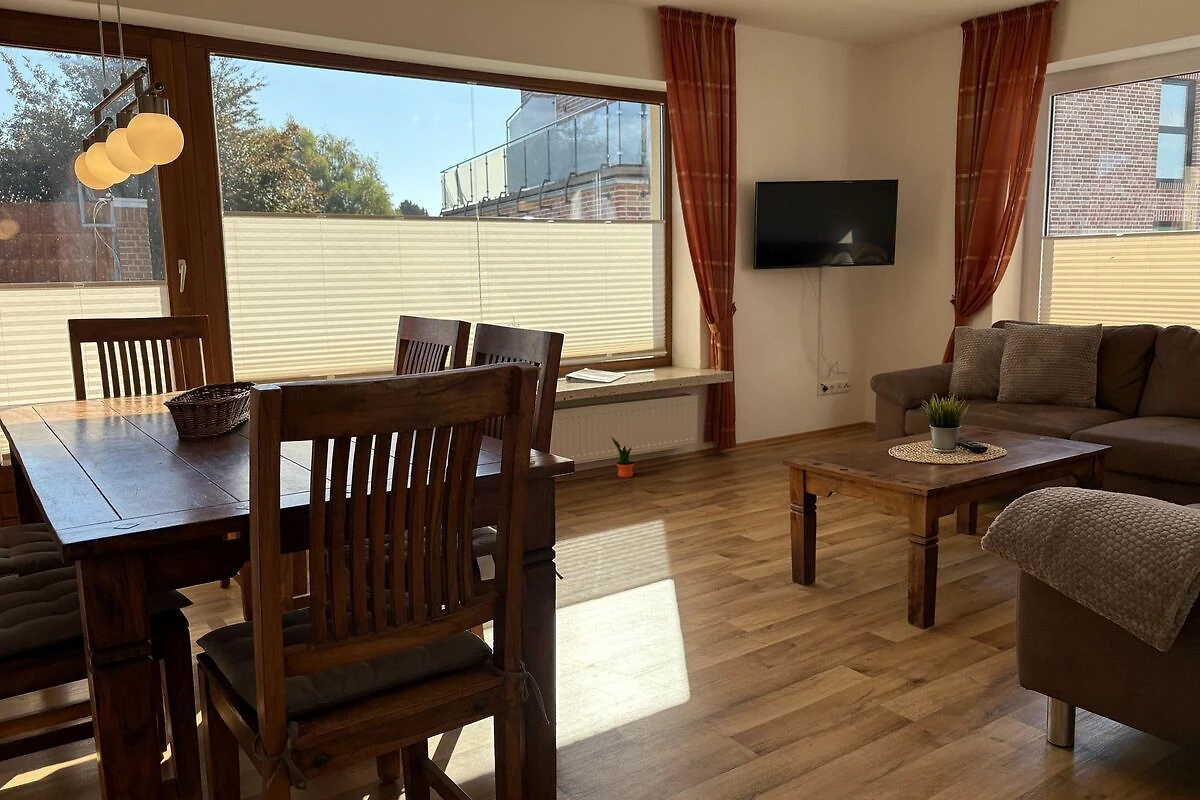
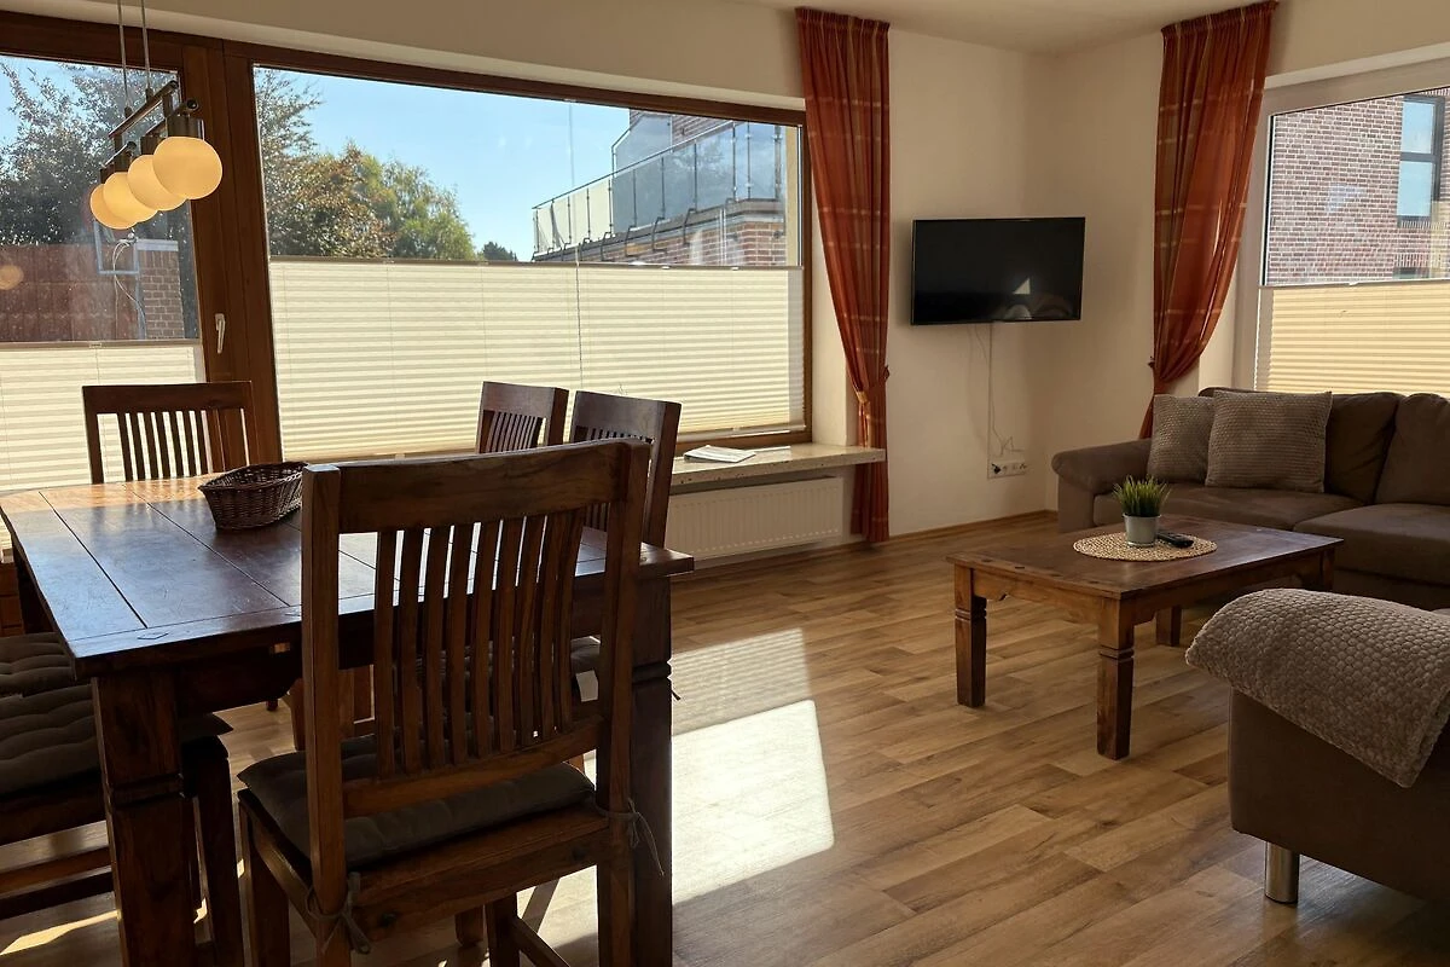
- potted plant [611,436,635,478]
